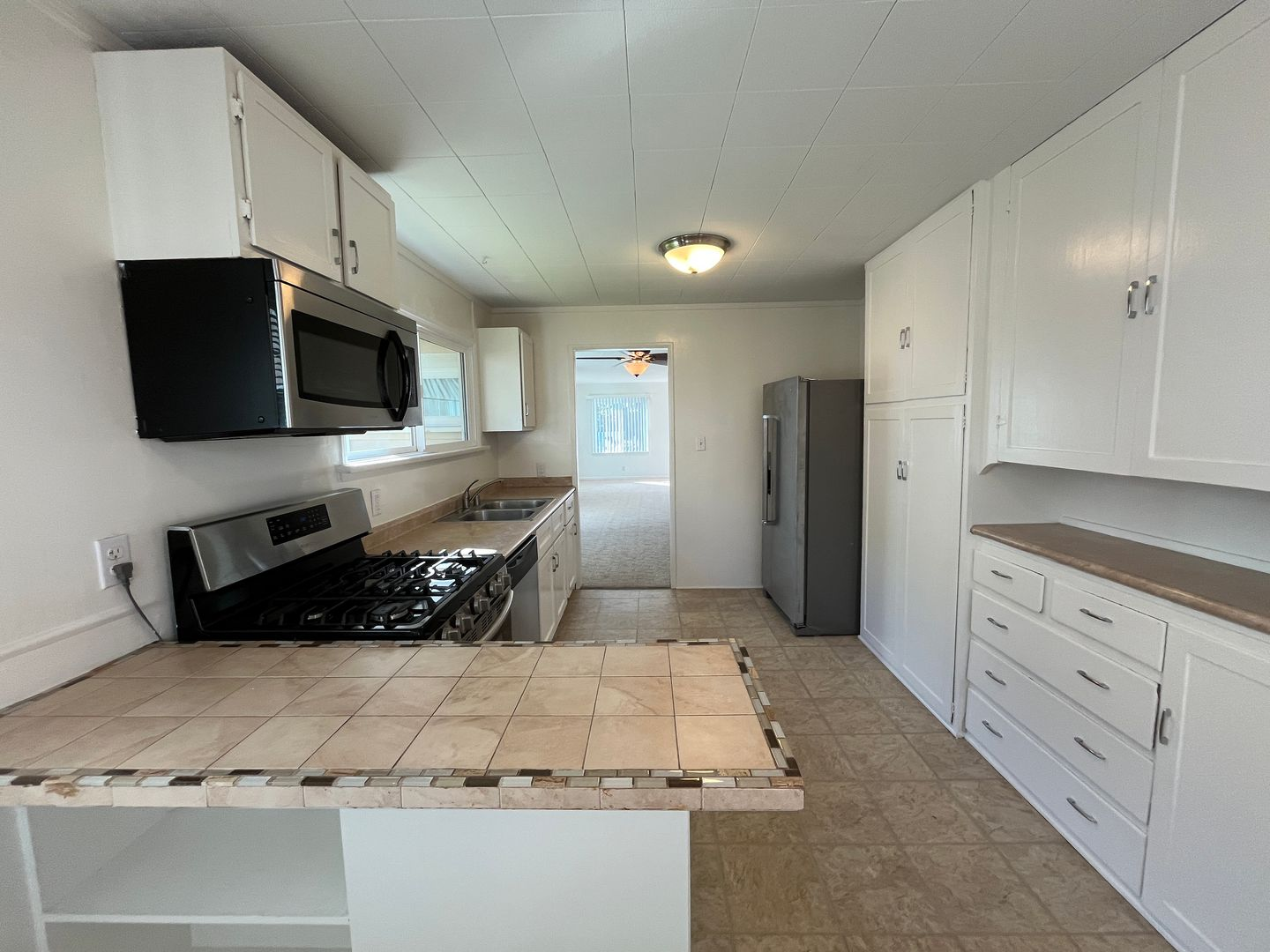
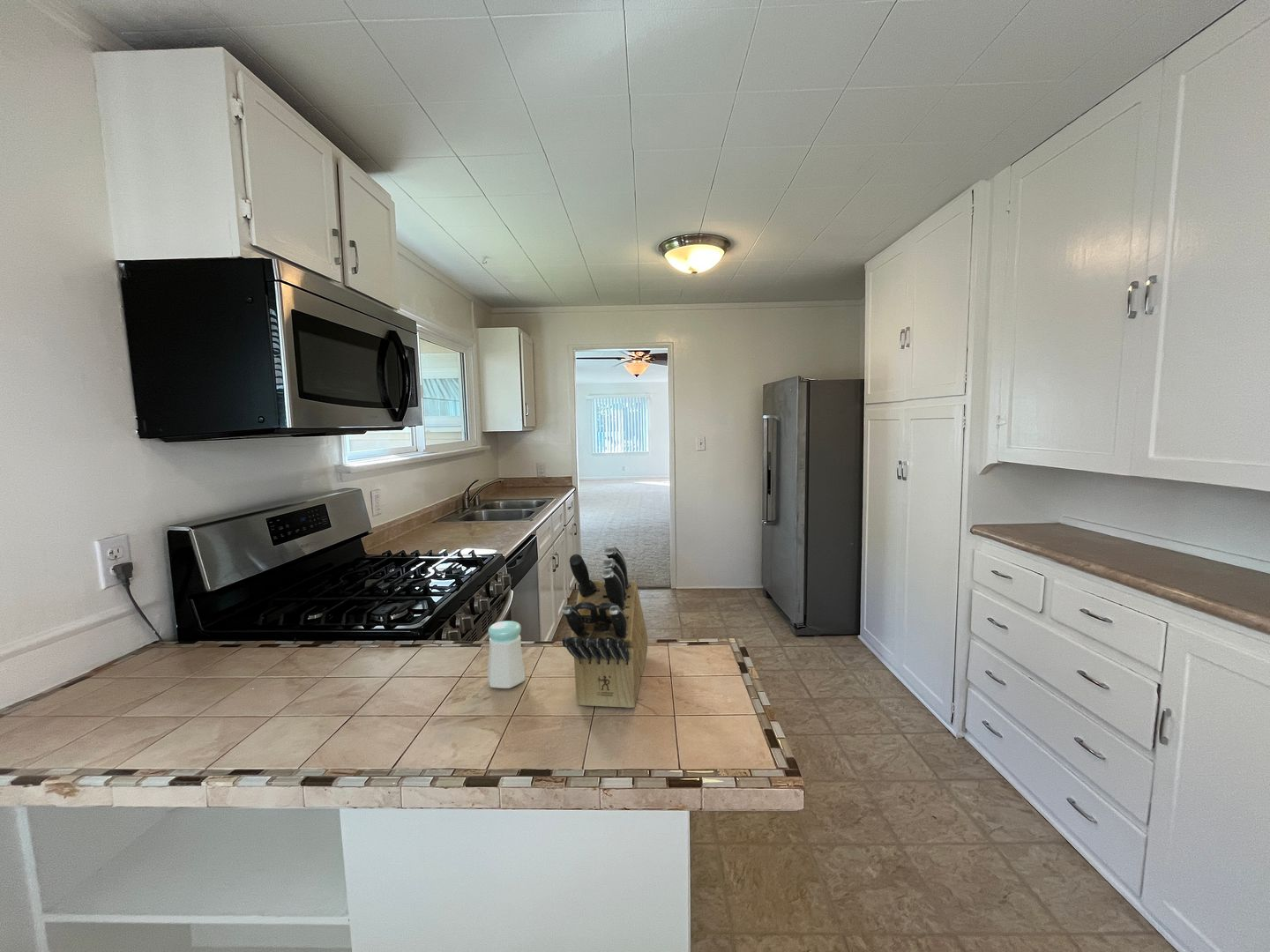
+ salt shaker [487,620,527,689]
+ knife block [561,545,649,709]
